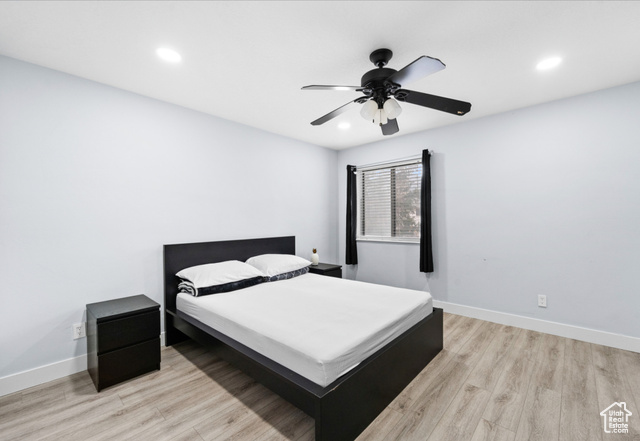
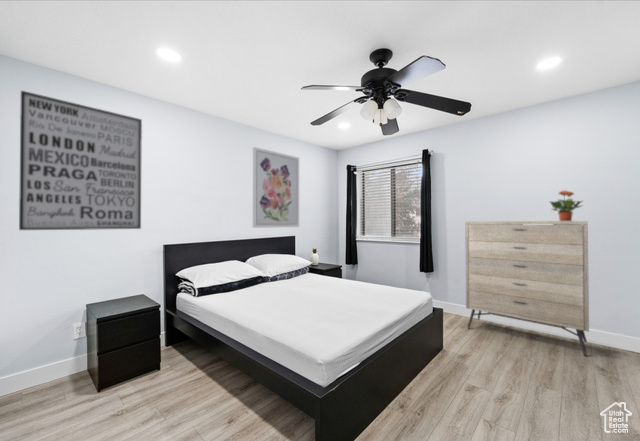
+ wall art [252,146,300,229]
+ potted plant [549,189,585,221]
+ wall art [18,89,143,231]
+ dresser [464,220,590,357]
